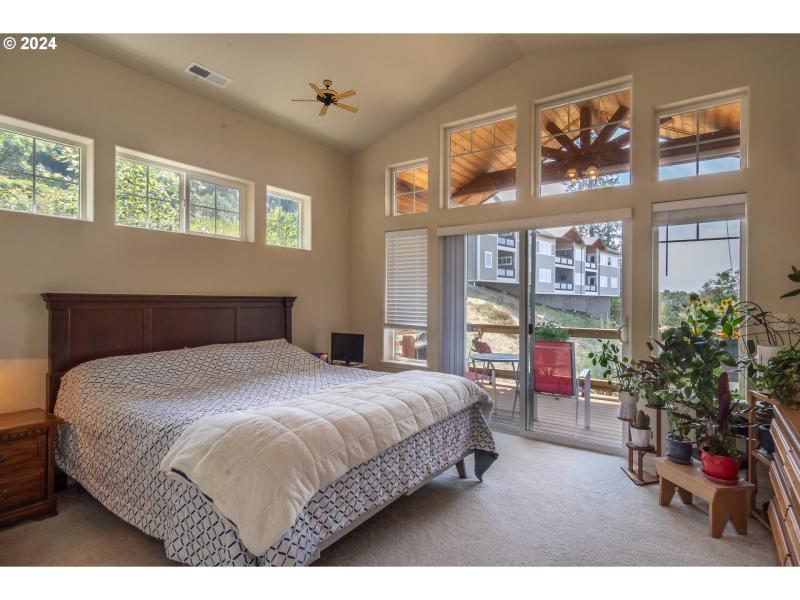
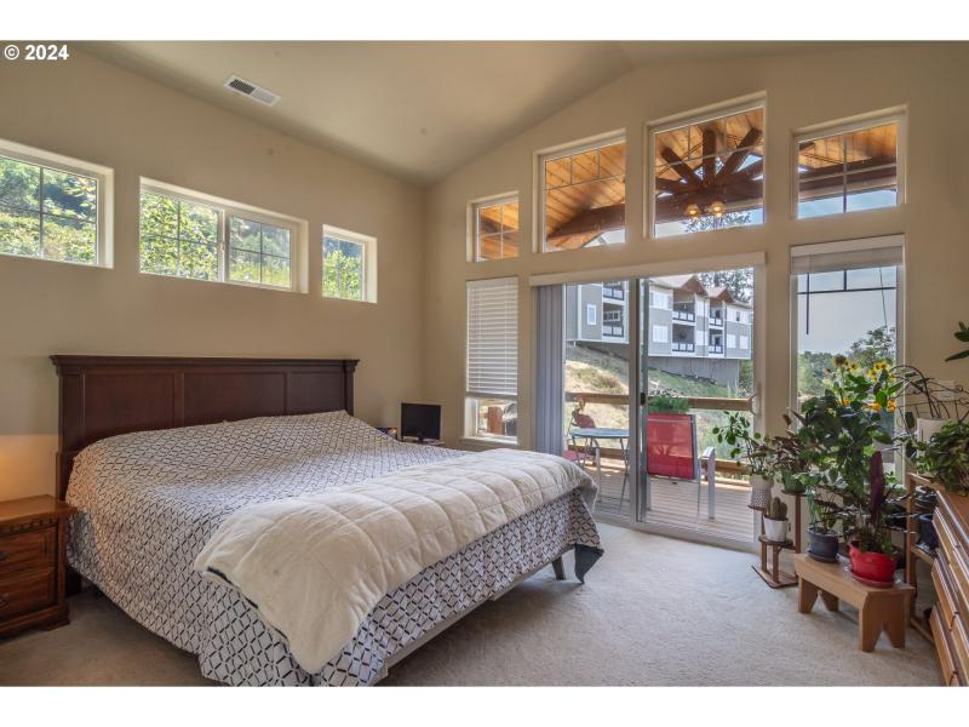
- ceiling fan [290,79,359,117]
